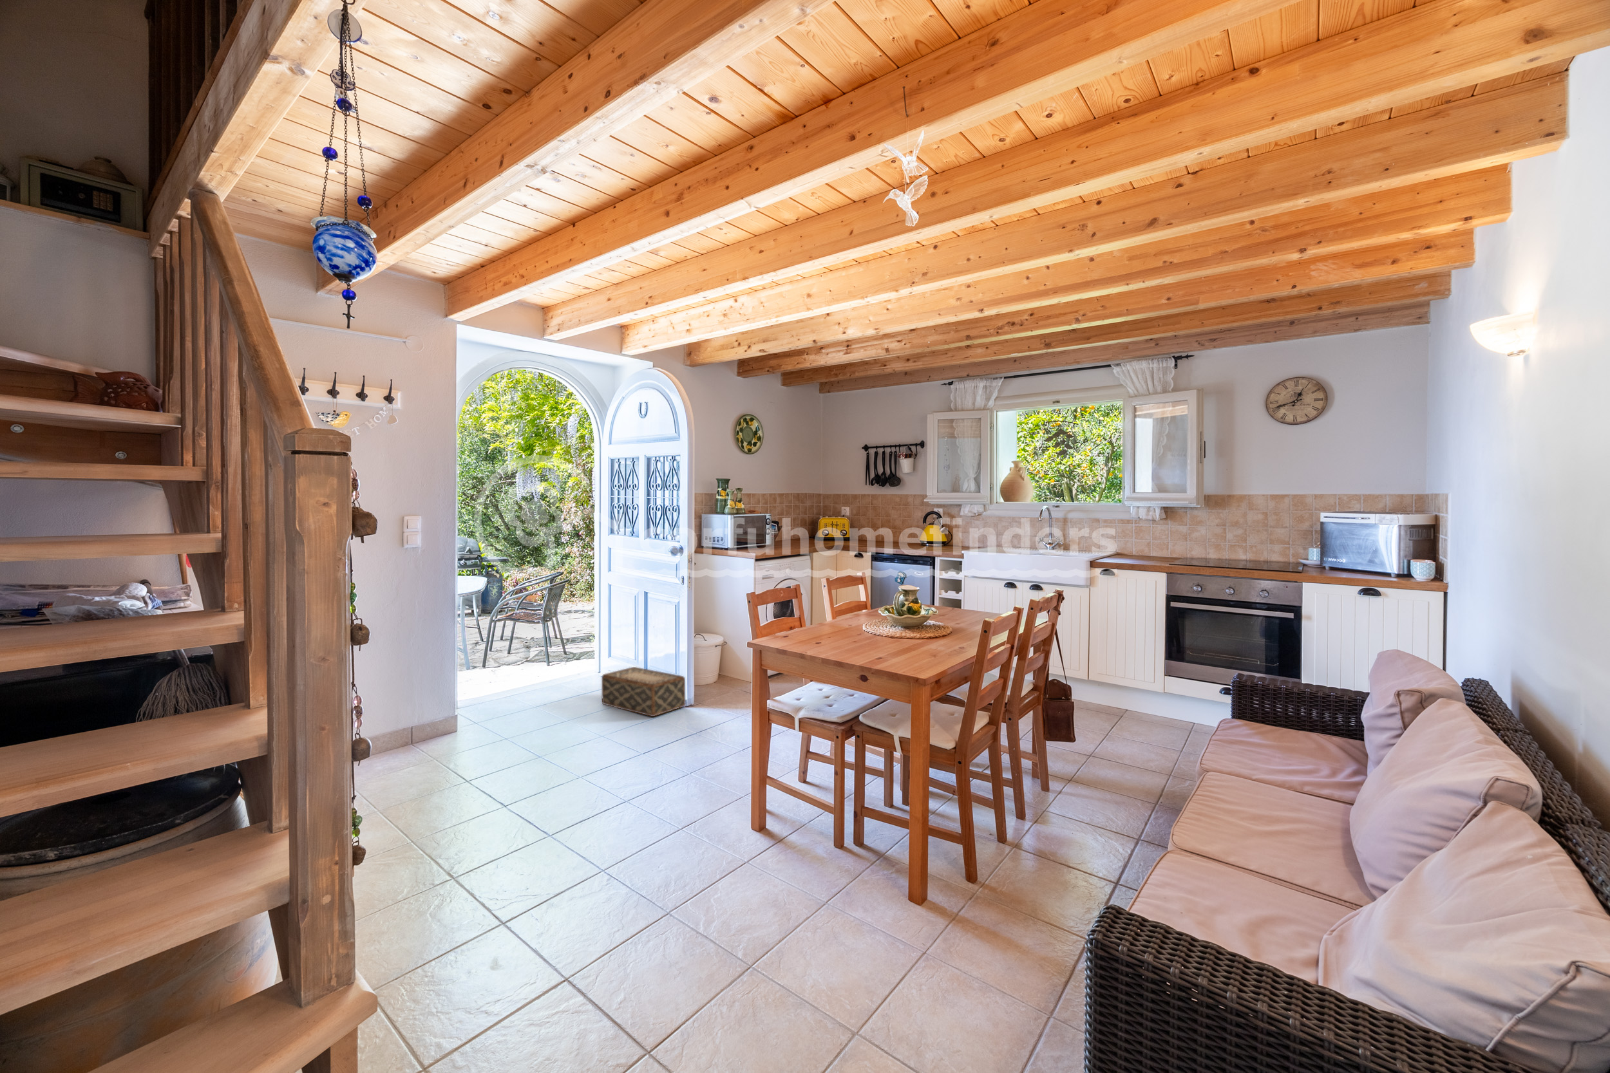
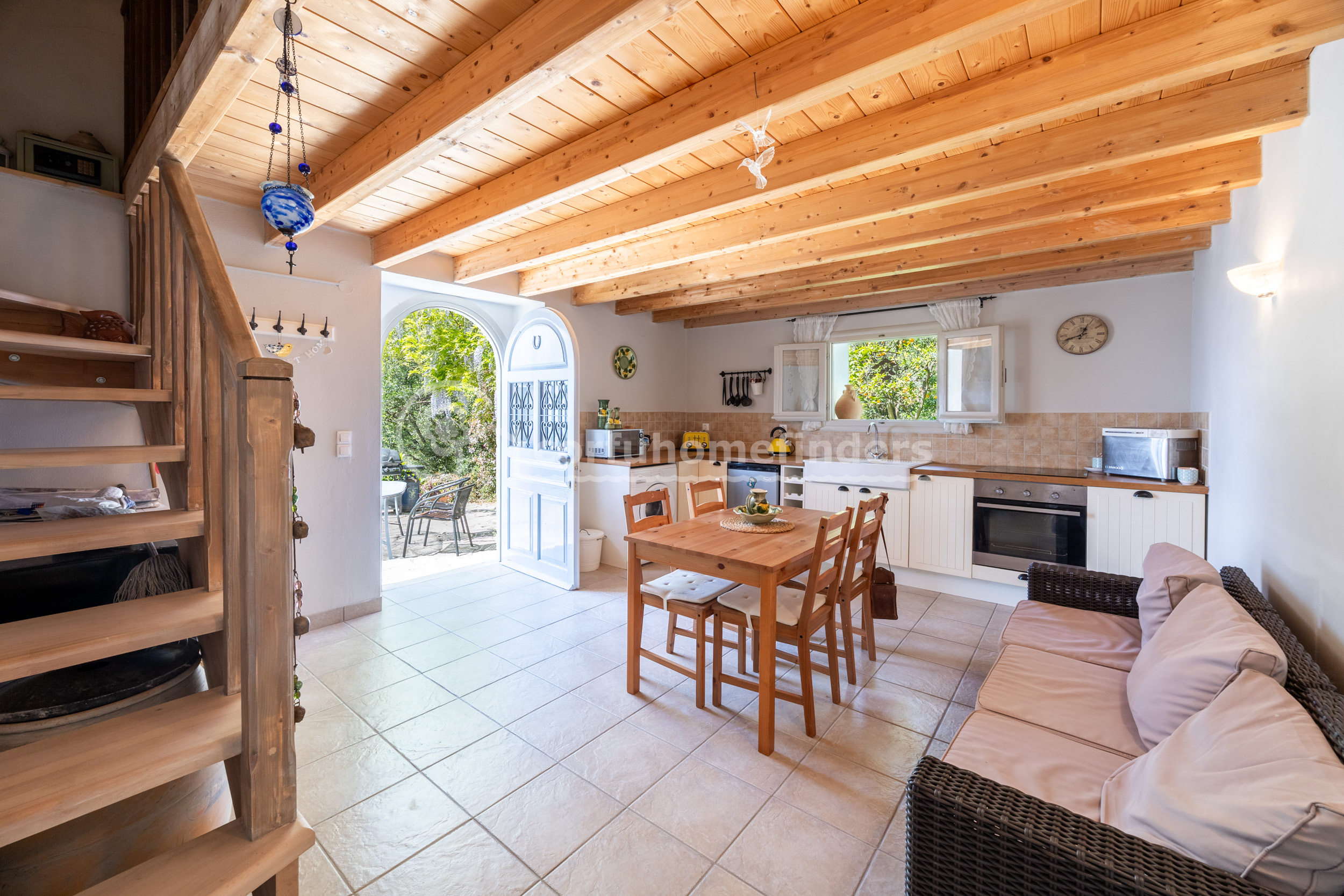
- woven basket [601,666,686,717]
